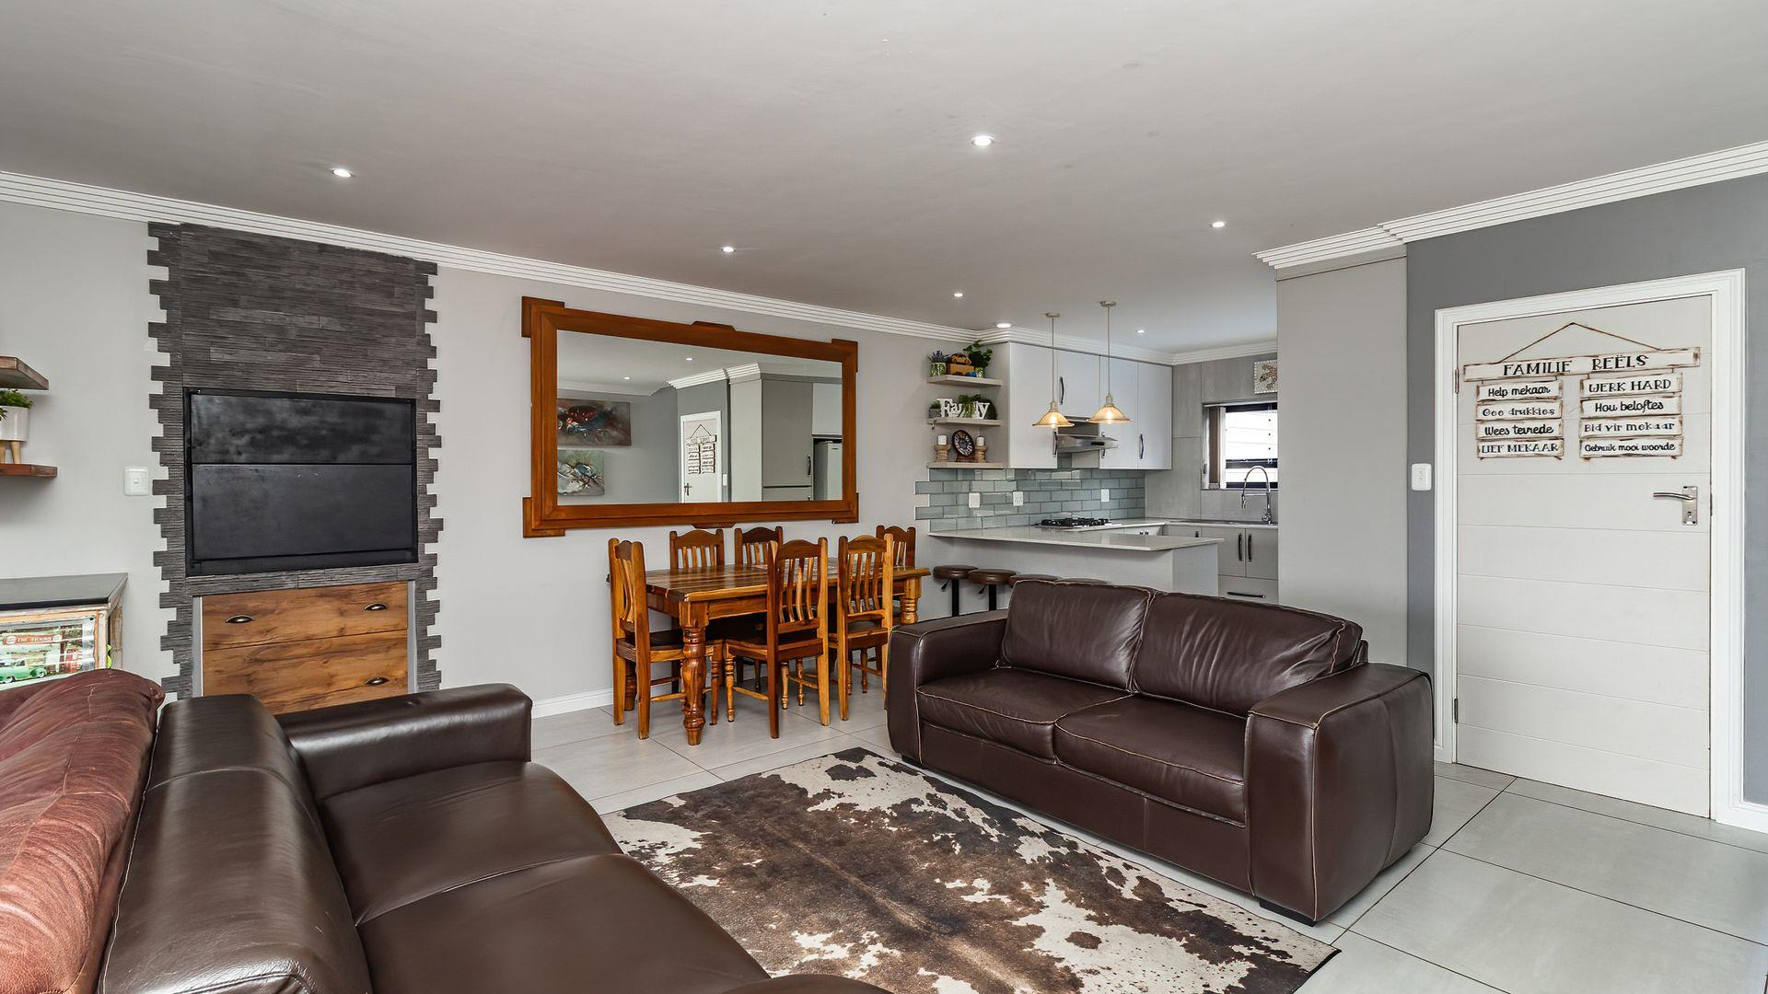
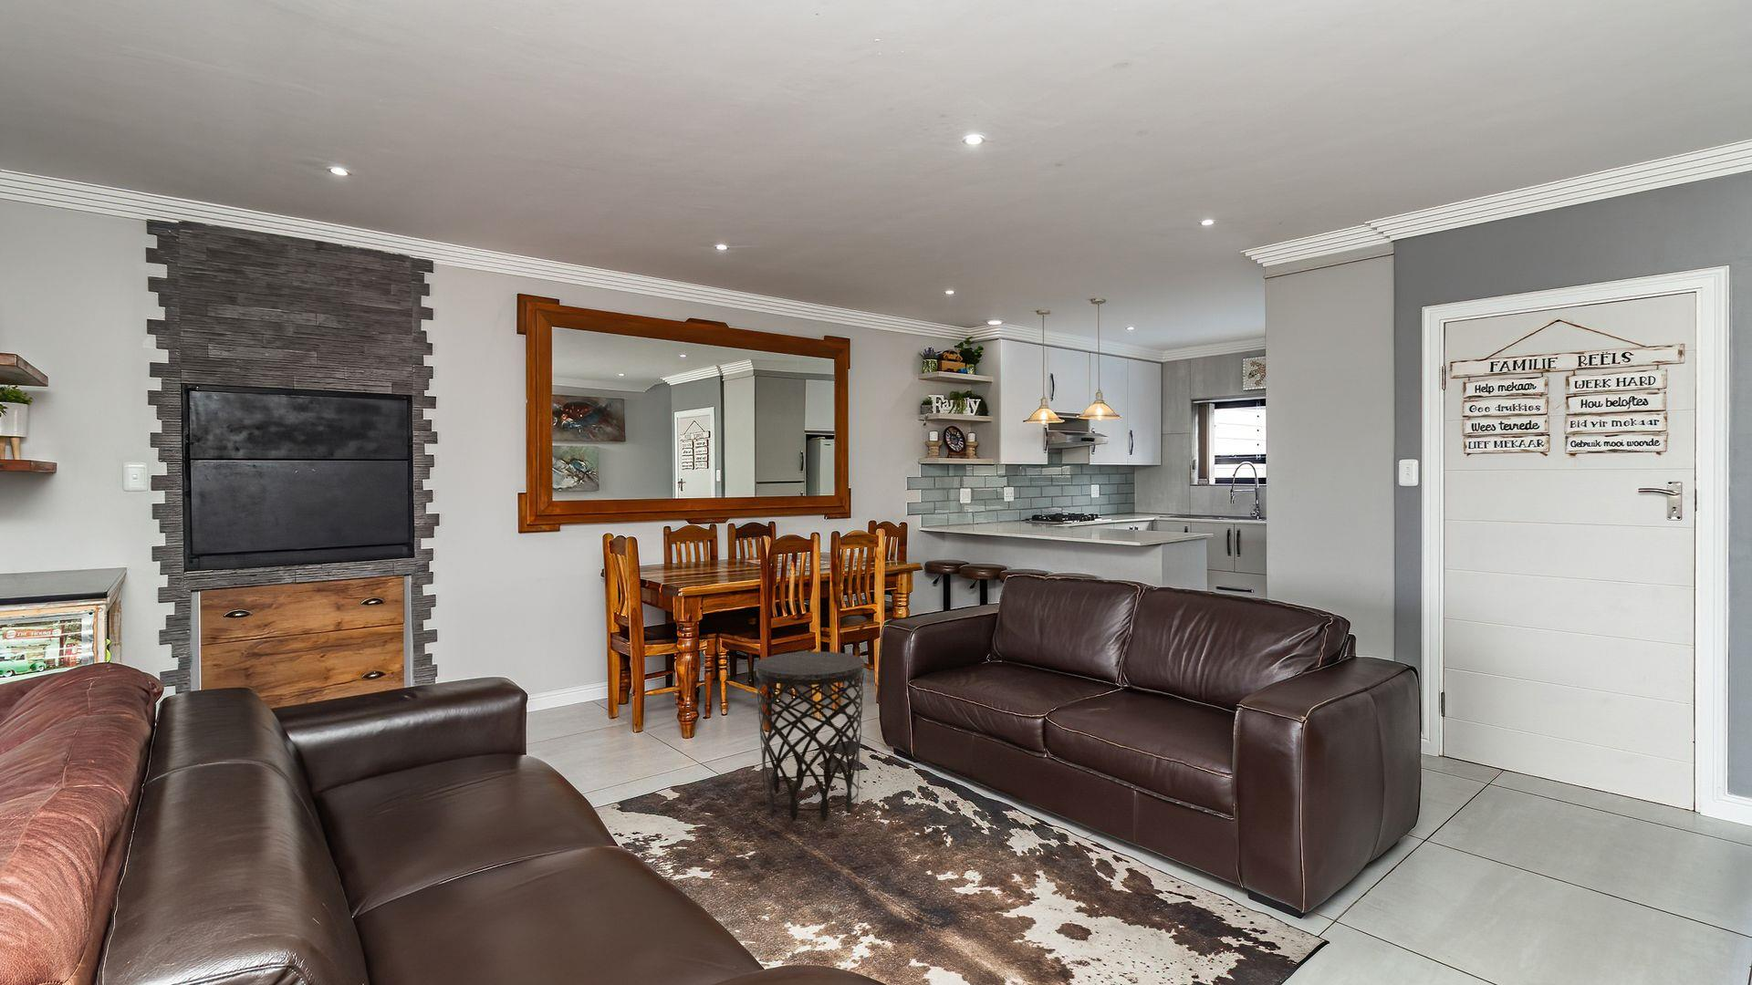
+ side table [754,651,865,821]
